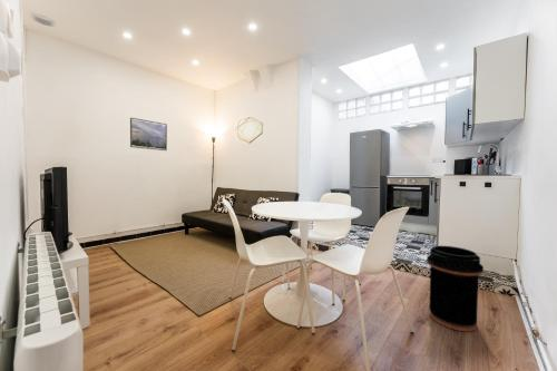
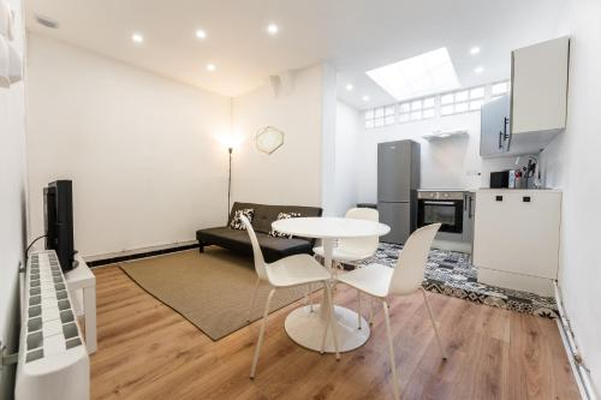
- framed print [129,117,168,152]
- trash can [426,245,485,332]
